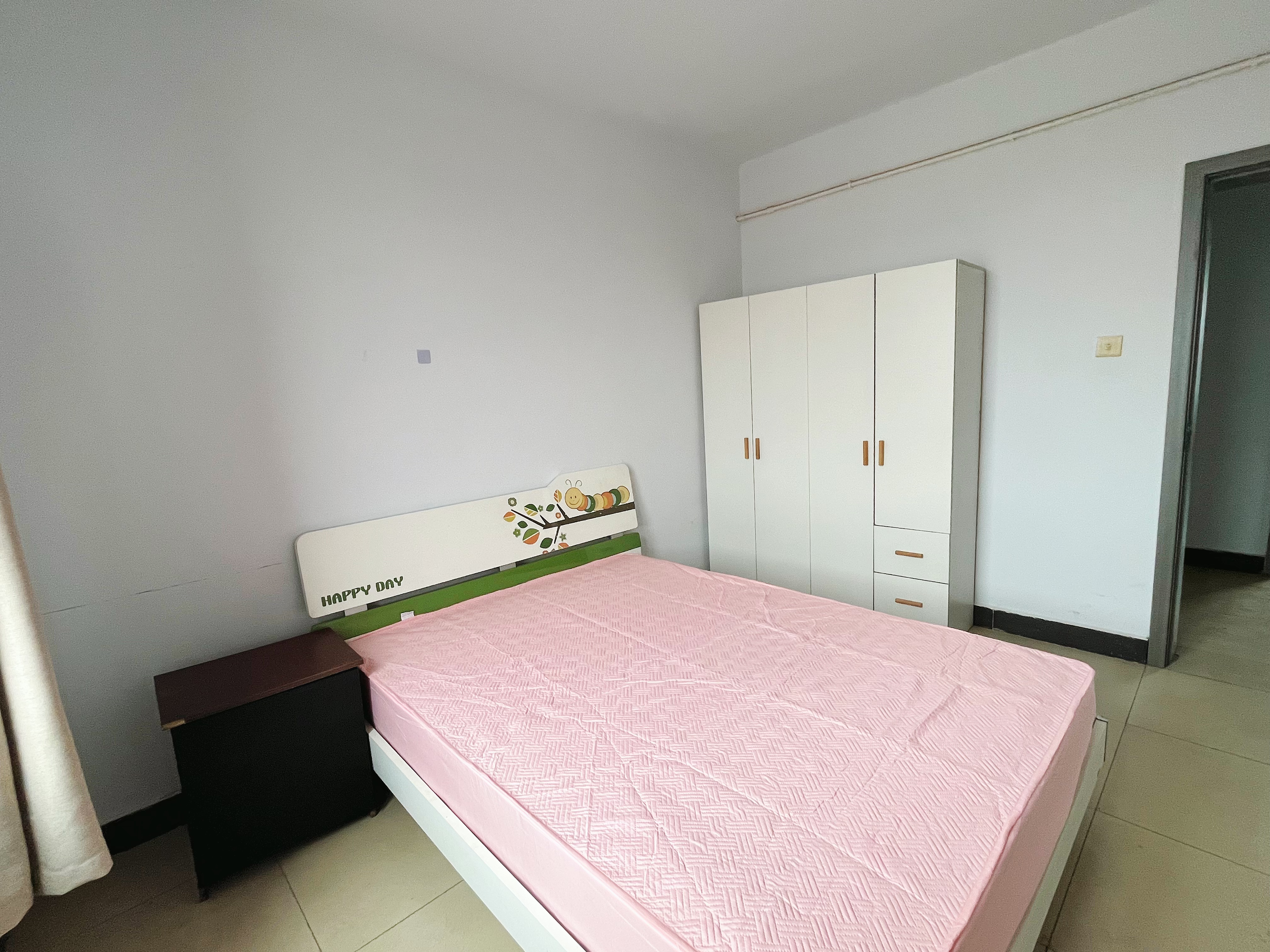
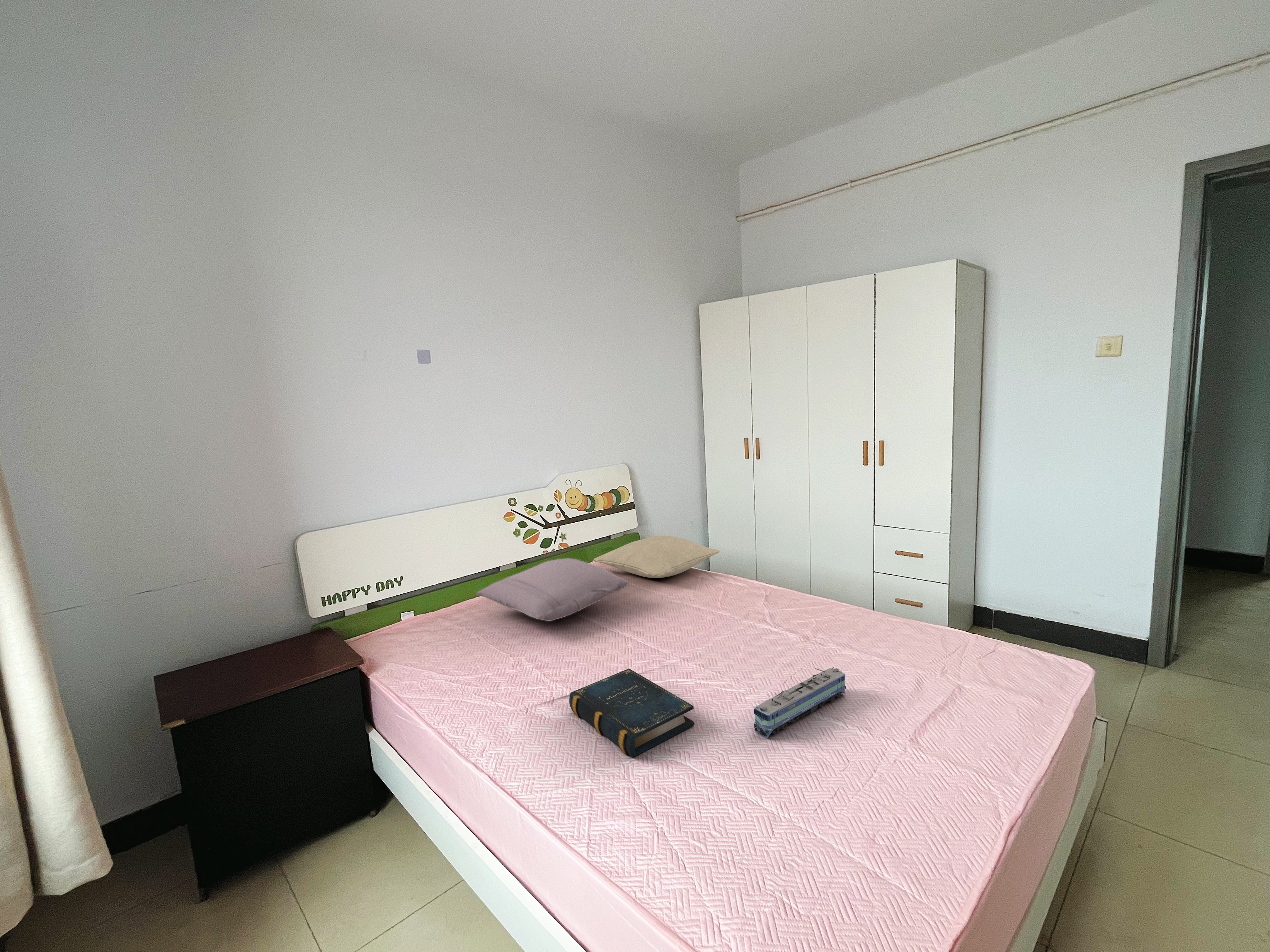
+ pillow [477,558,629,621]
+ pillow [593,535,720,578]
+ book [569,668,695,758]
+ toy train [753,667,846,739]
